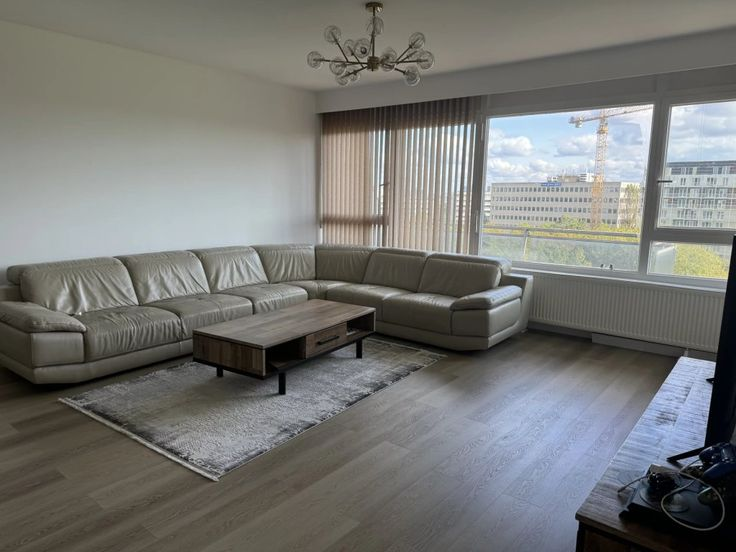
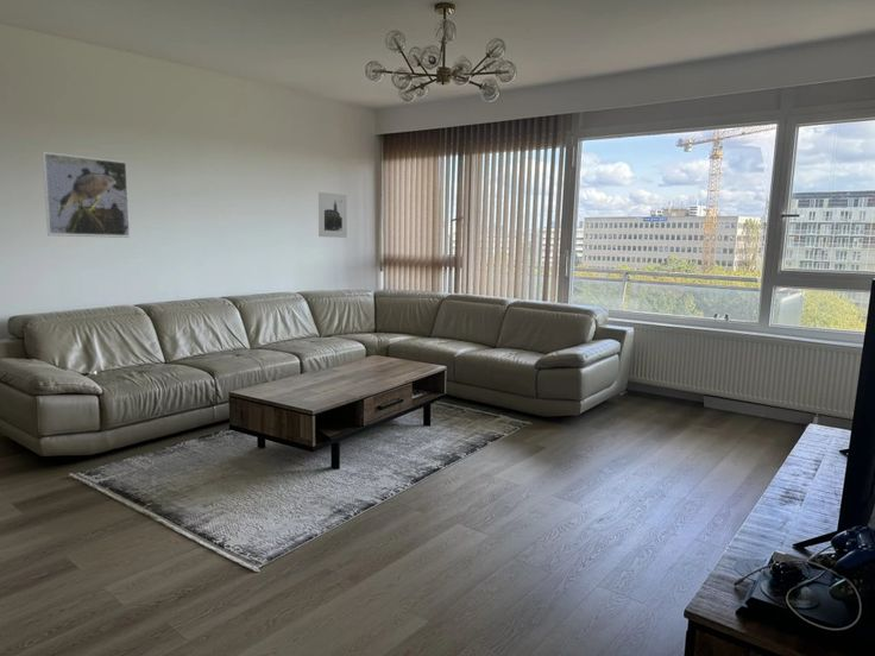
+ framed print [42,151,131,239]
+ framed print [317,191,348,239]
